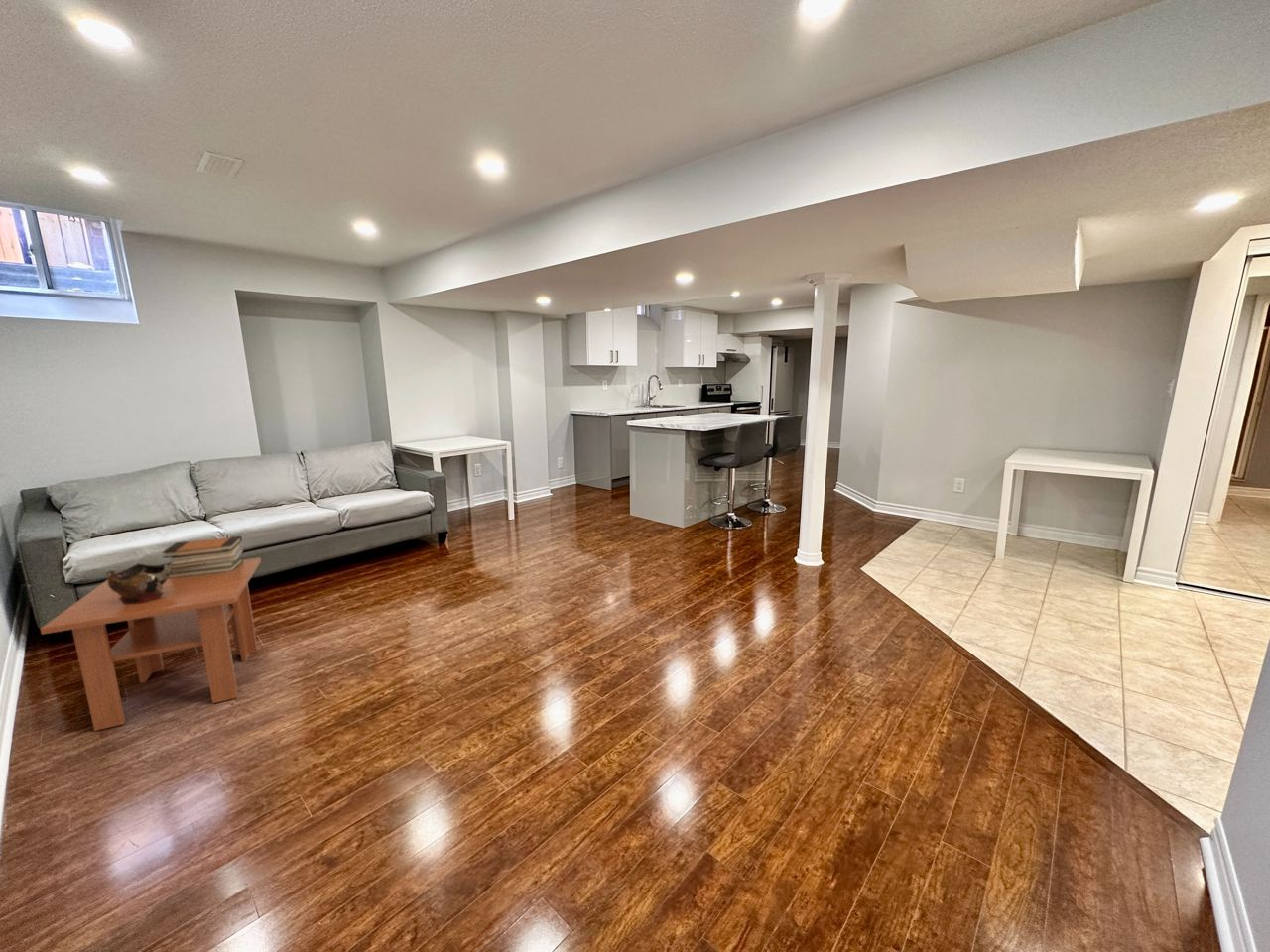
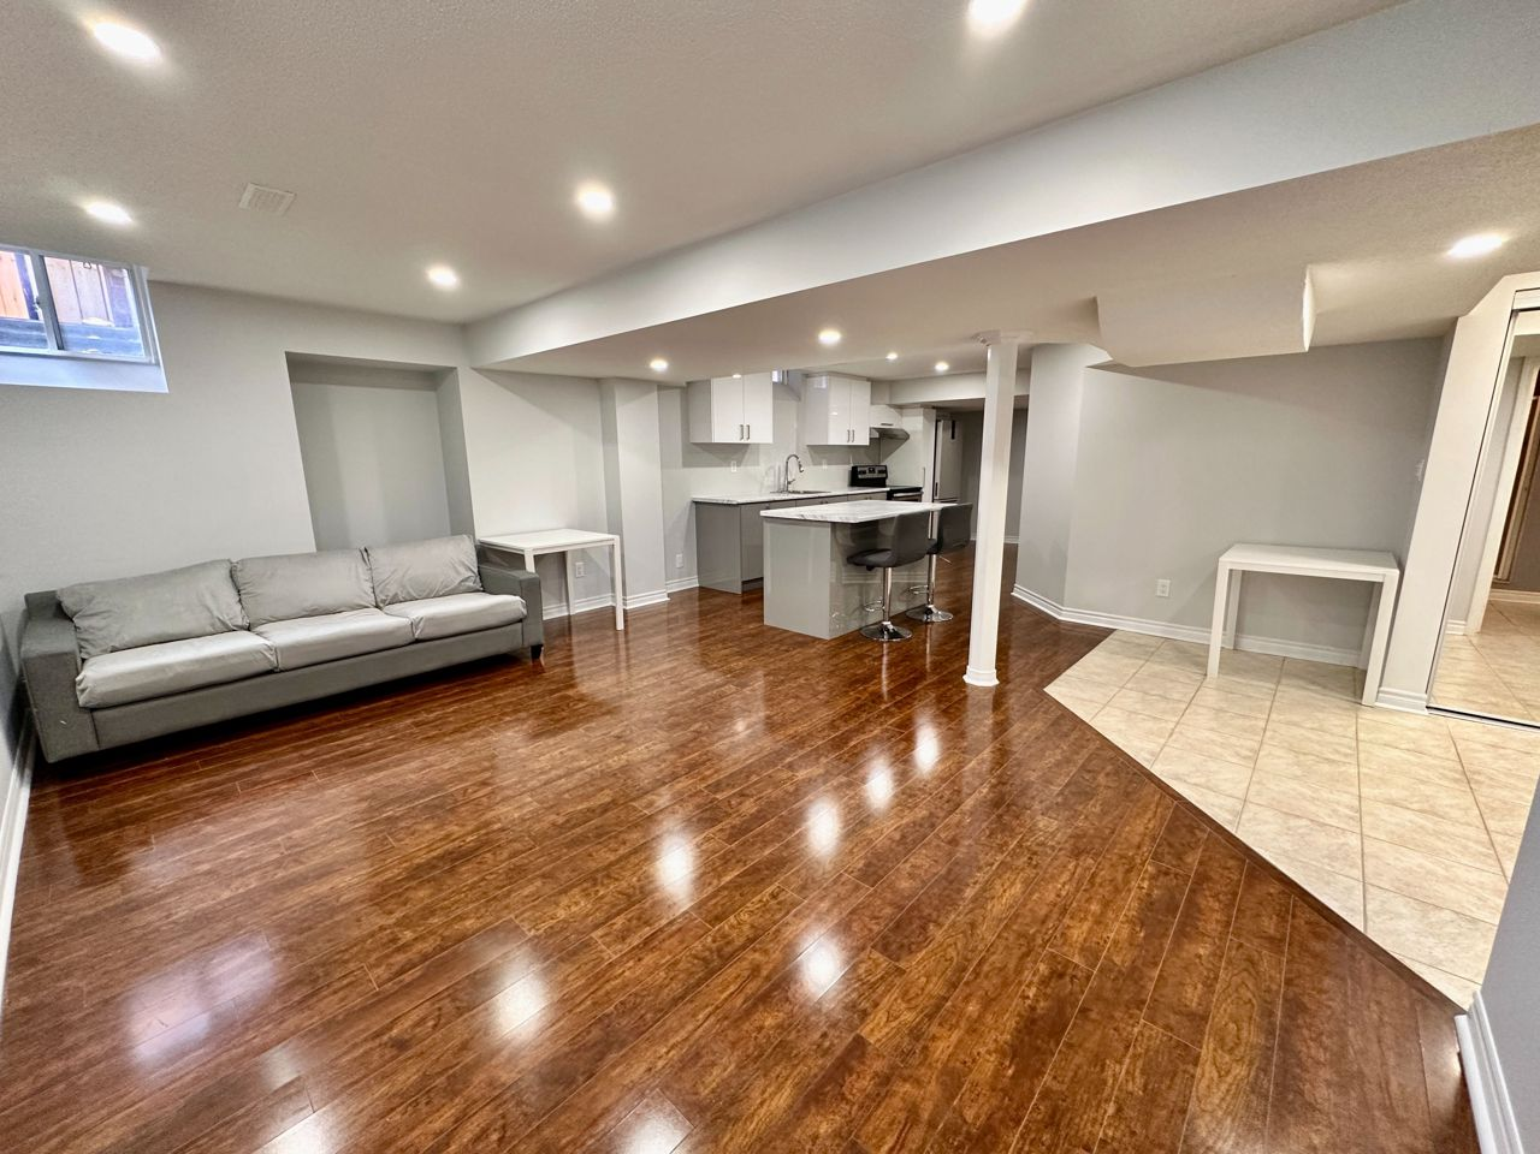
- decorative bowl [105,562,173,604]
- coffee table [40,556,262,732]
- book stack [161,535,244,578]
